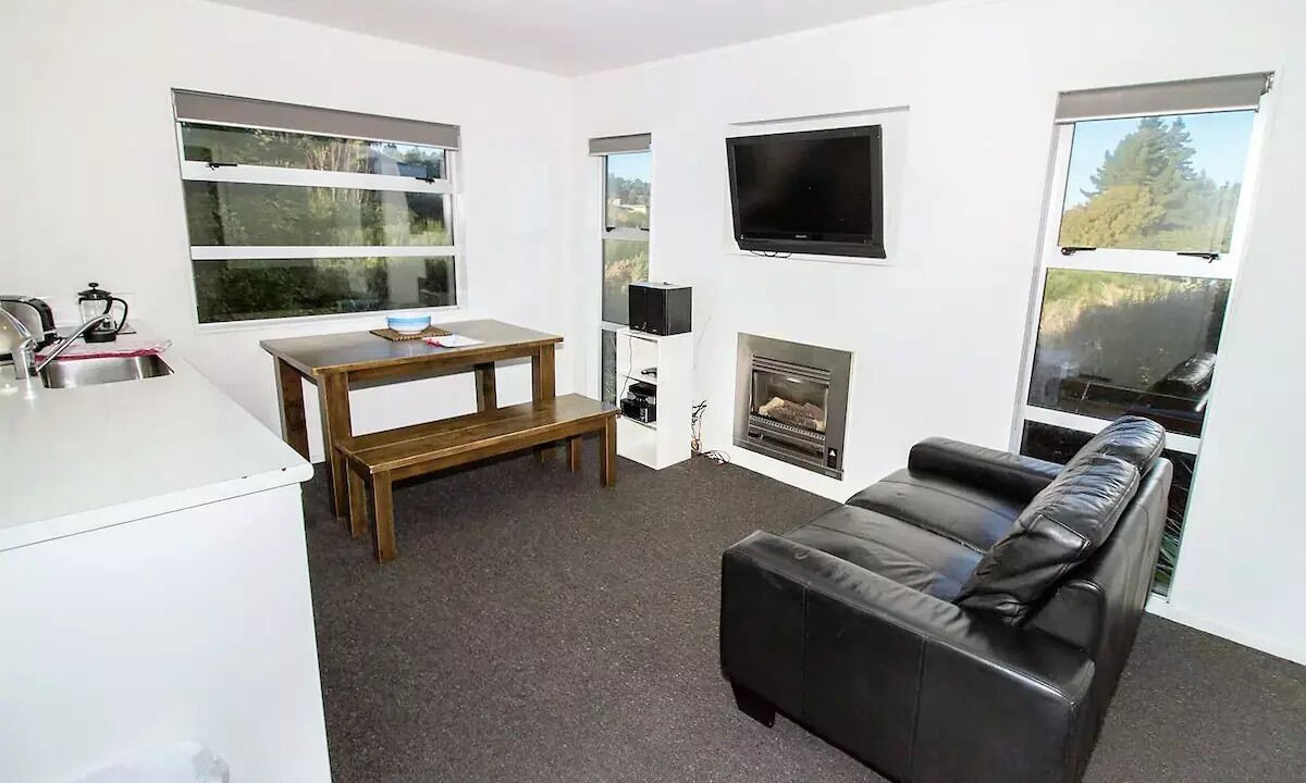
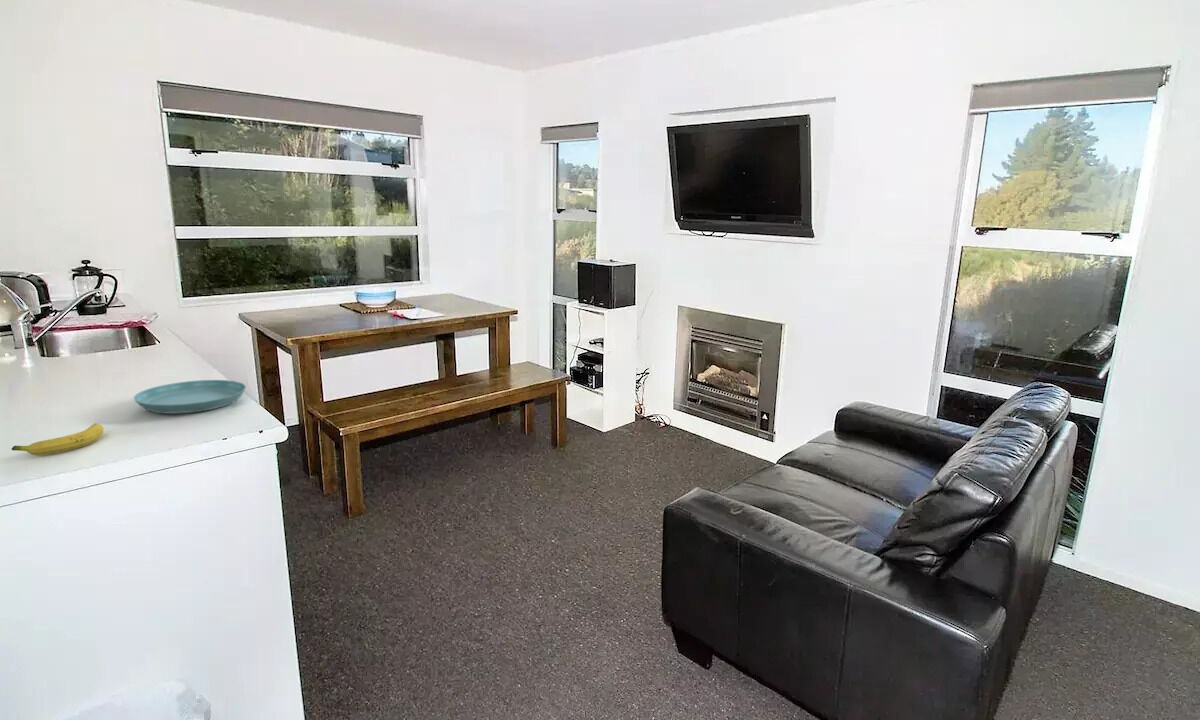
+ saucer [133,379,247,415]
+ fruit [11,423,104,456]
